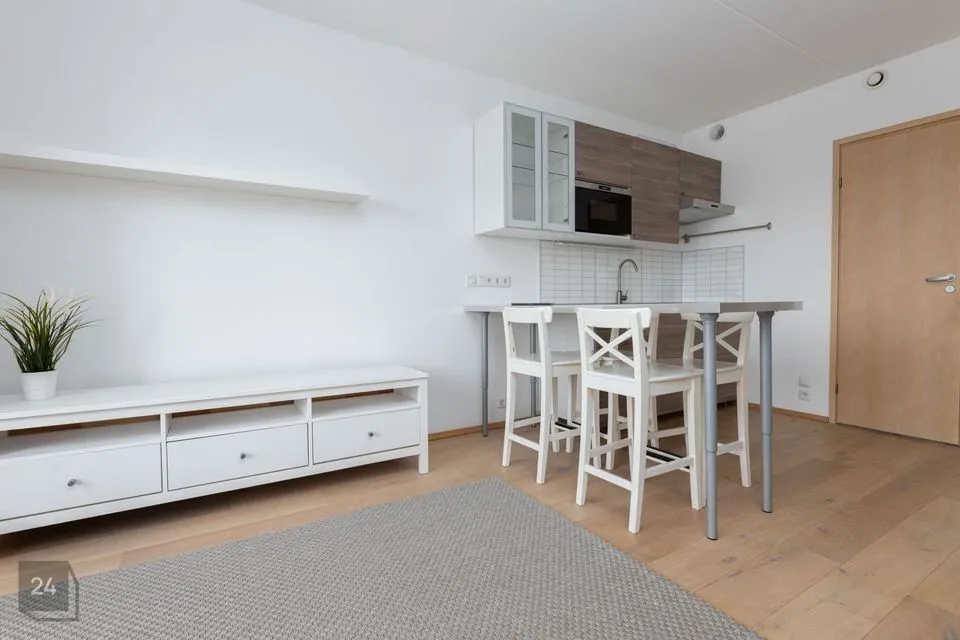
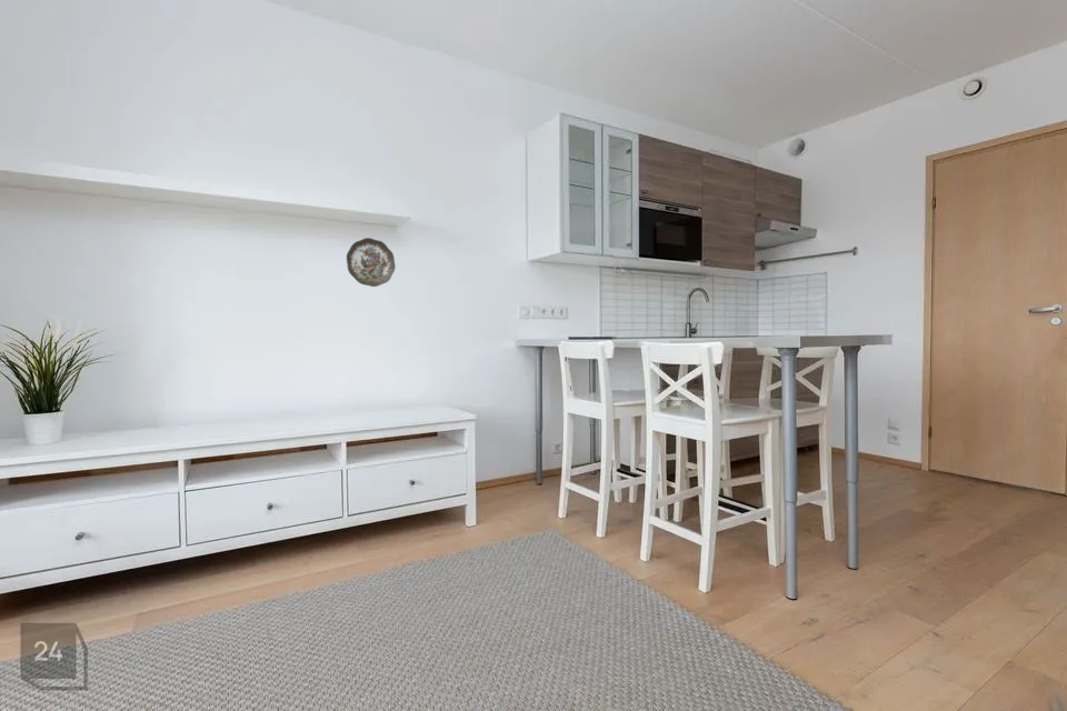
+ decorative plate [346,237,397,288]
